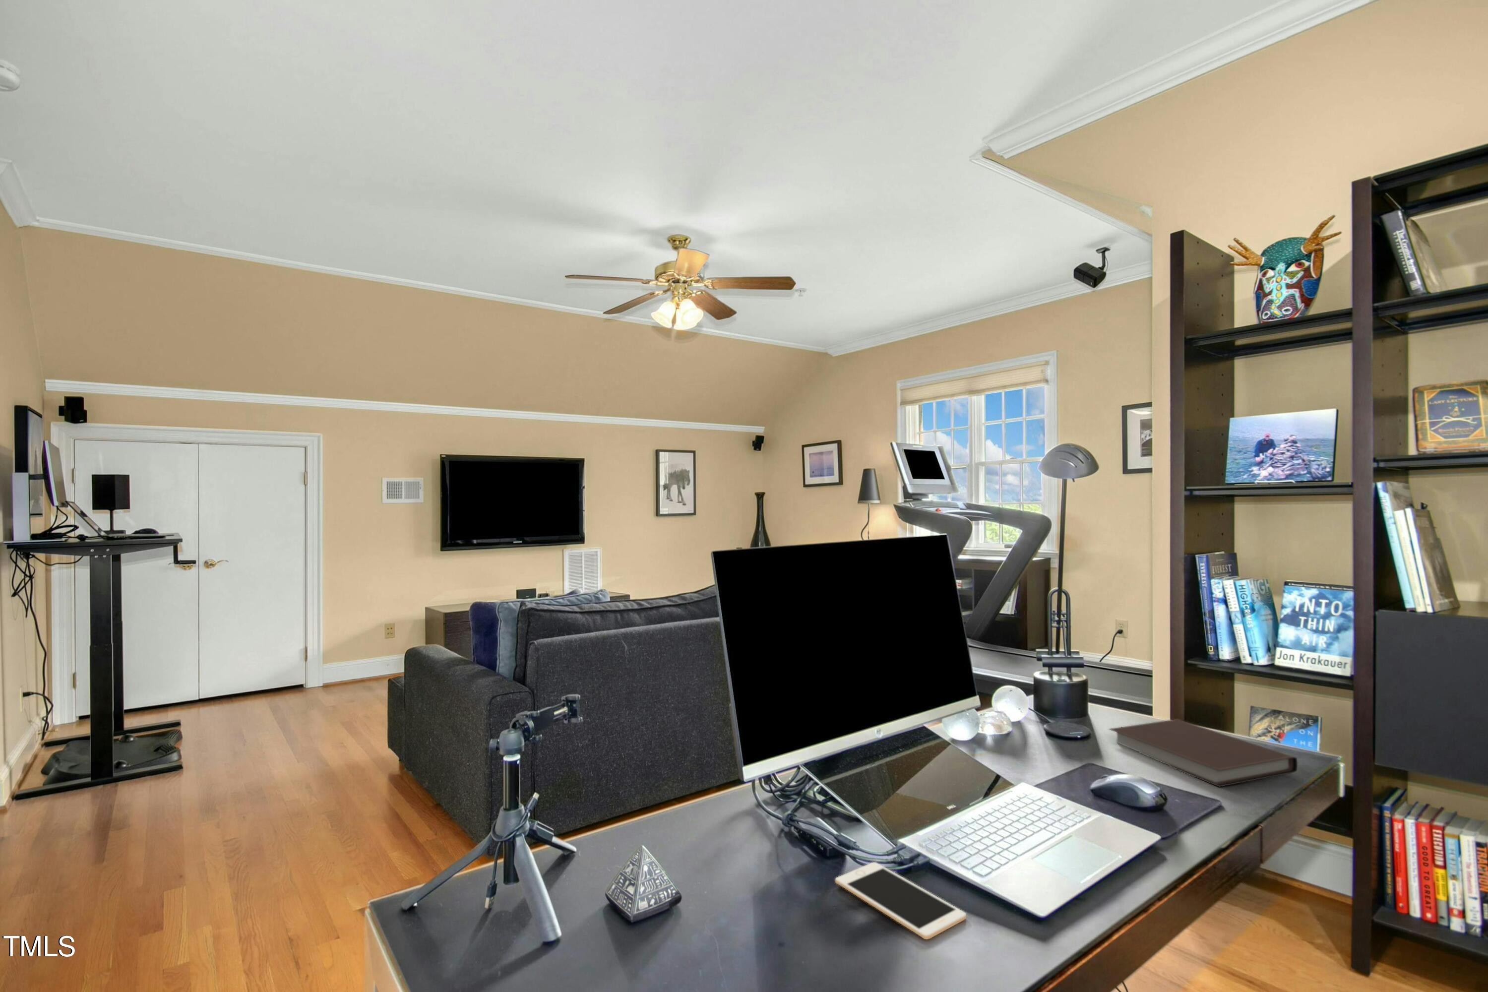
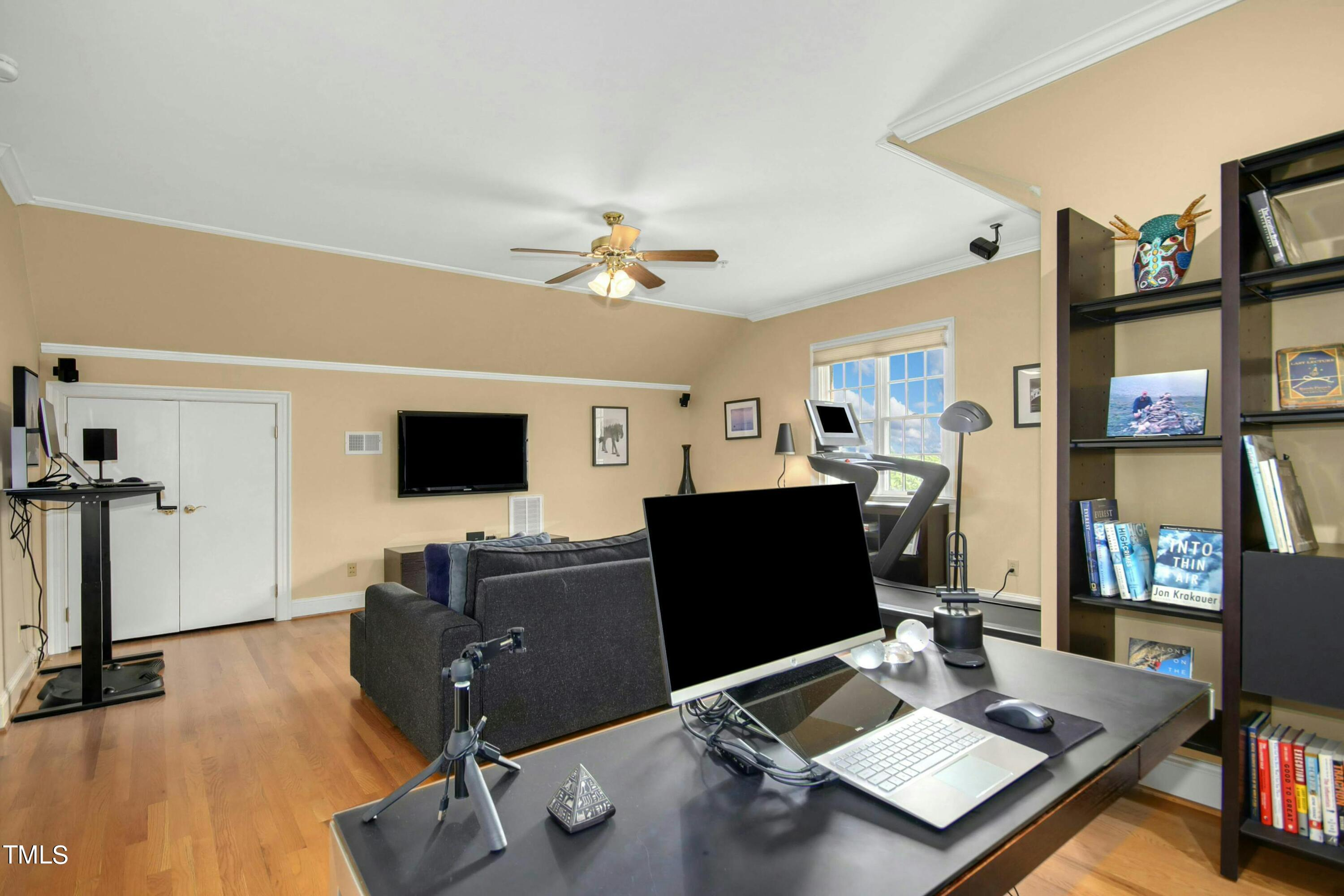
- notebook [1108,719,1298,787]
- cell phone [835,861,967,940]
